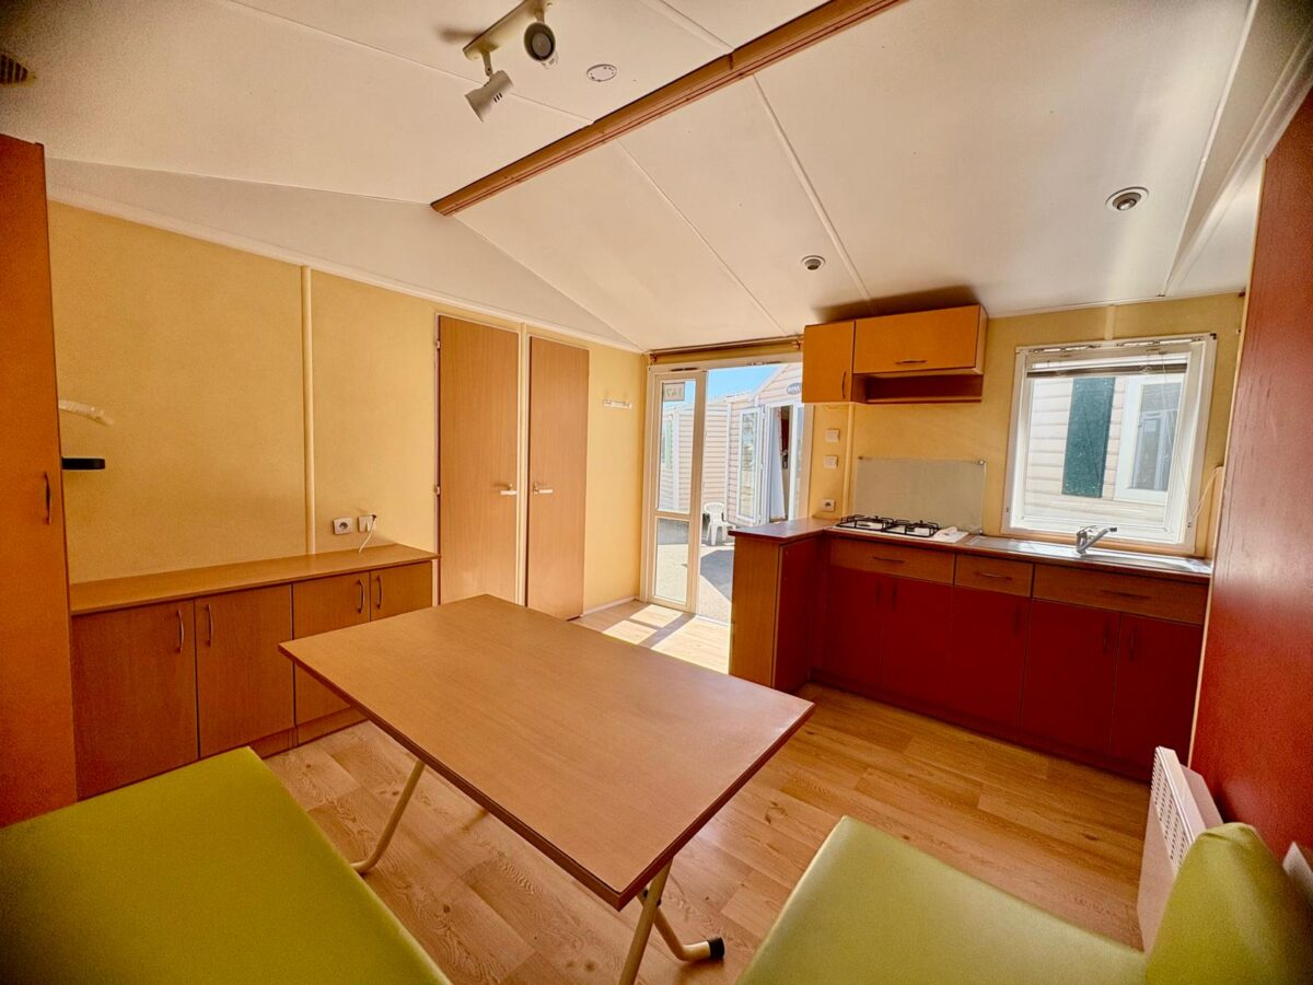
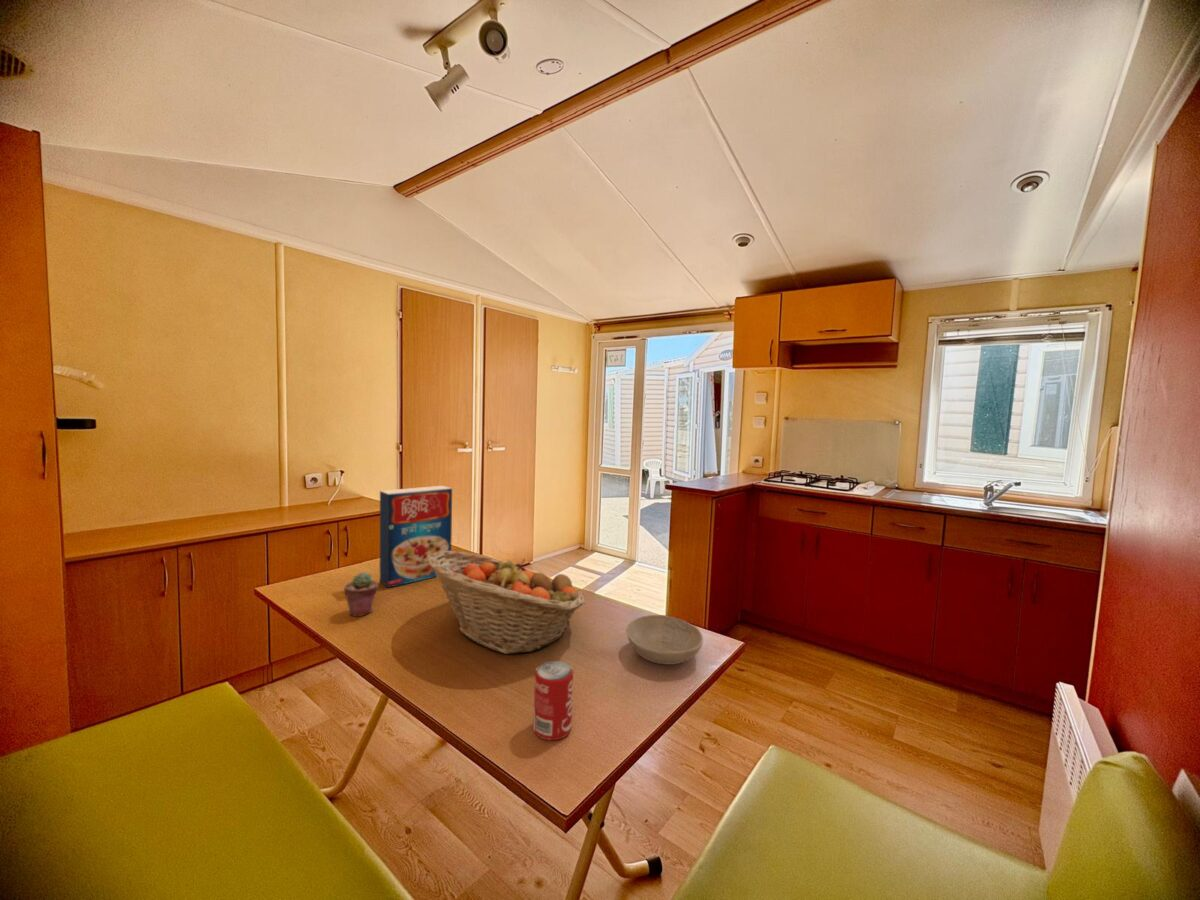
+ bowl [625,614,704,666]
+ potted succulent [343,571,379,617]
+ fruit basket [427,550,586,655]
+ cereal box [379,485,453,589]
+ beverage can [532,660,574,741]
